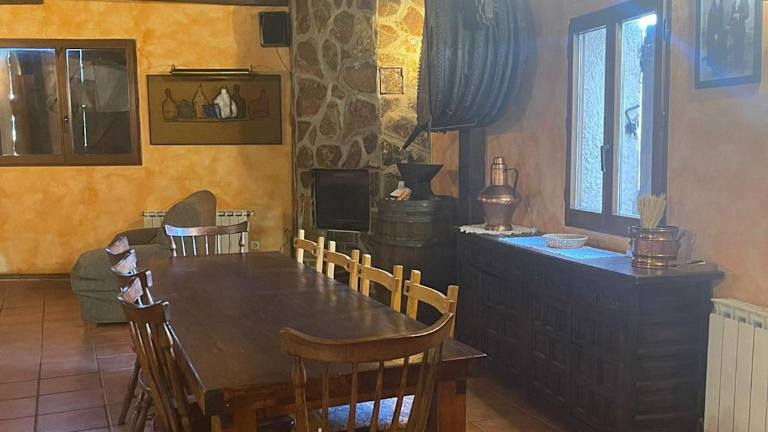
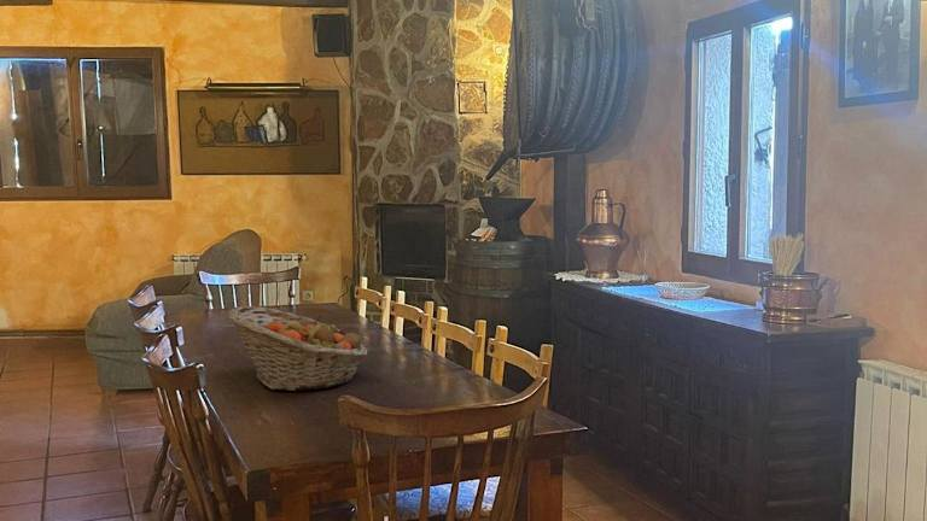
+ fruit basket [227,305,368,392]
